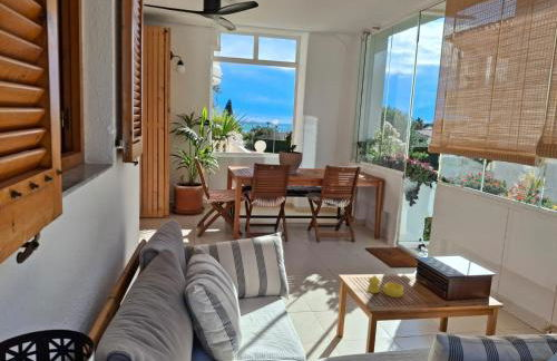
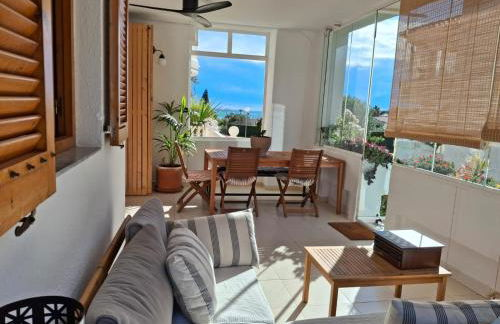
- candle [367,274,404,299]
